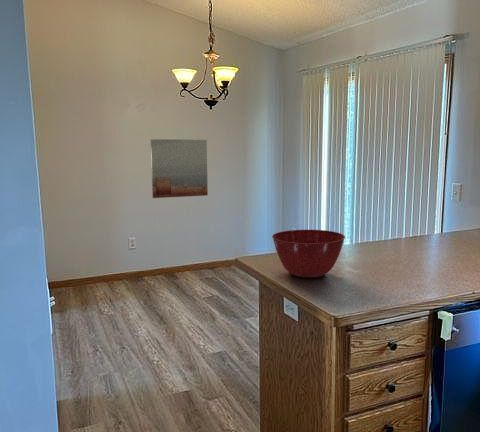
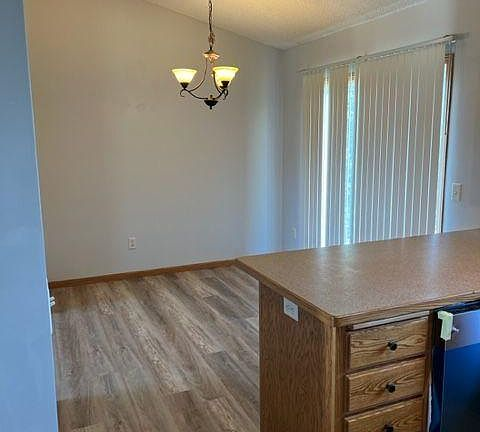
- wall art [150,138,209,199]
- mixing bowl [271,229,346,279]
